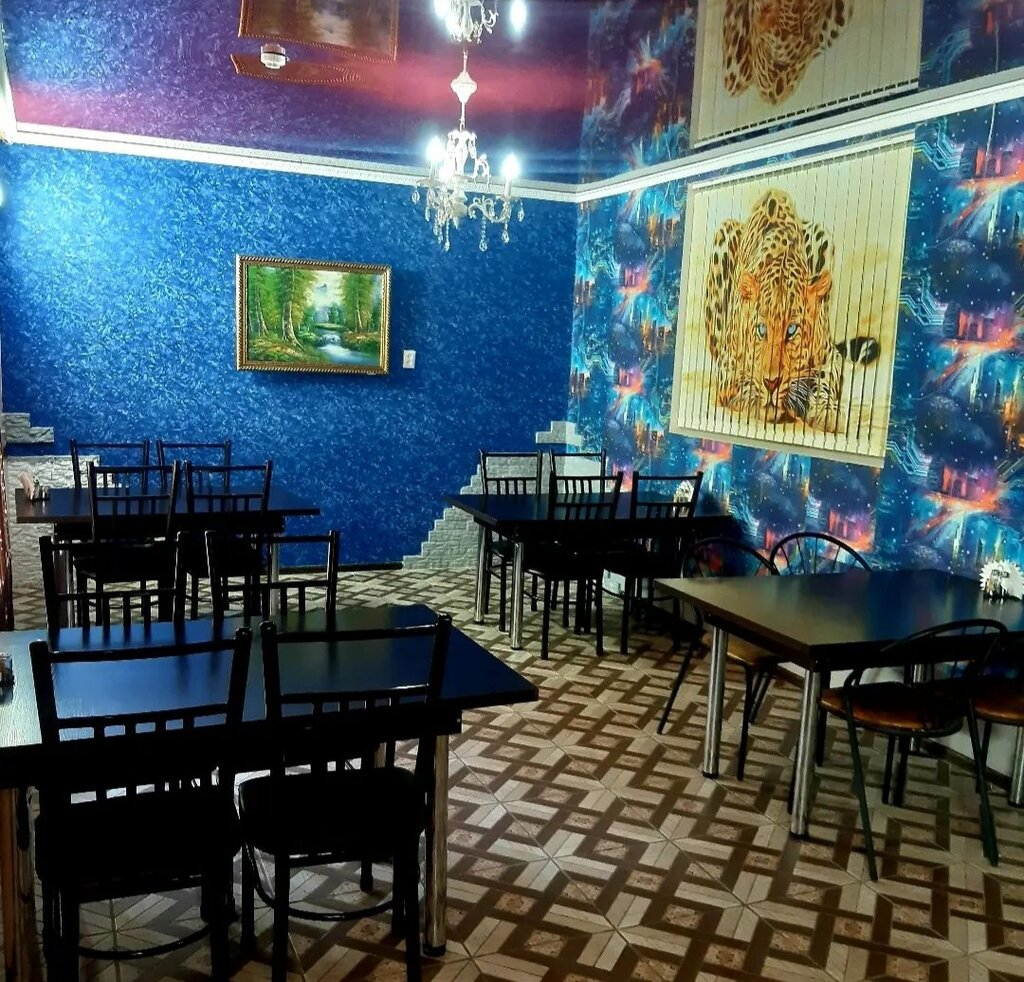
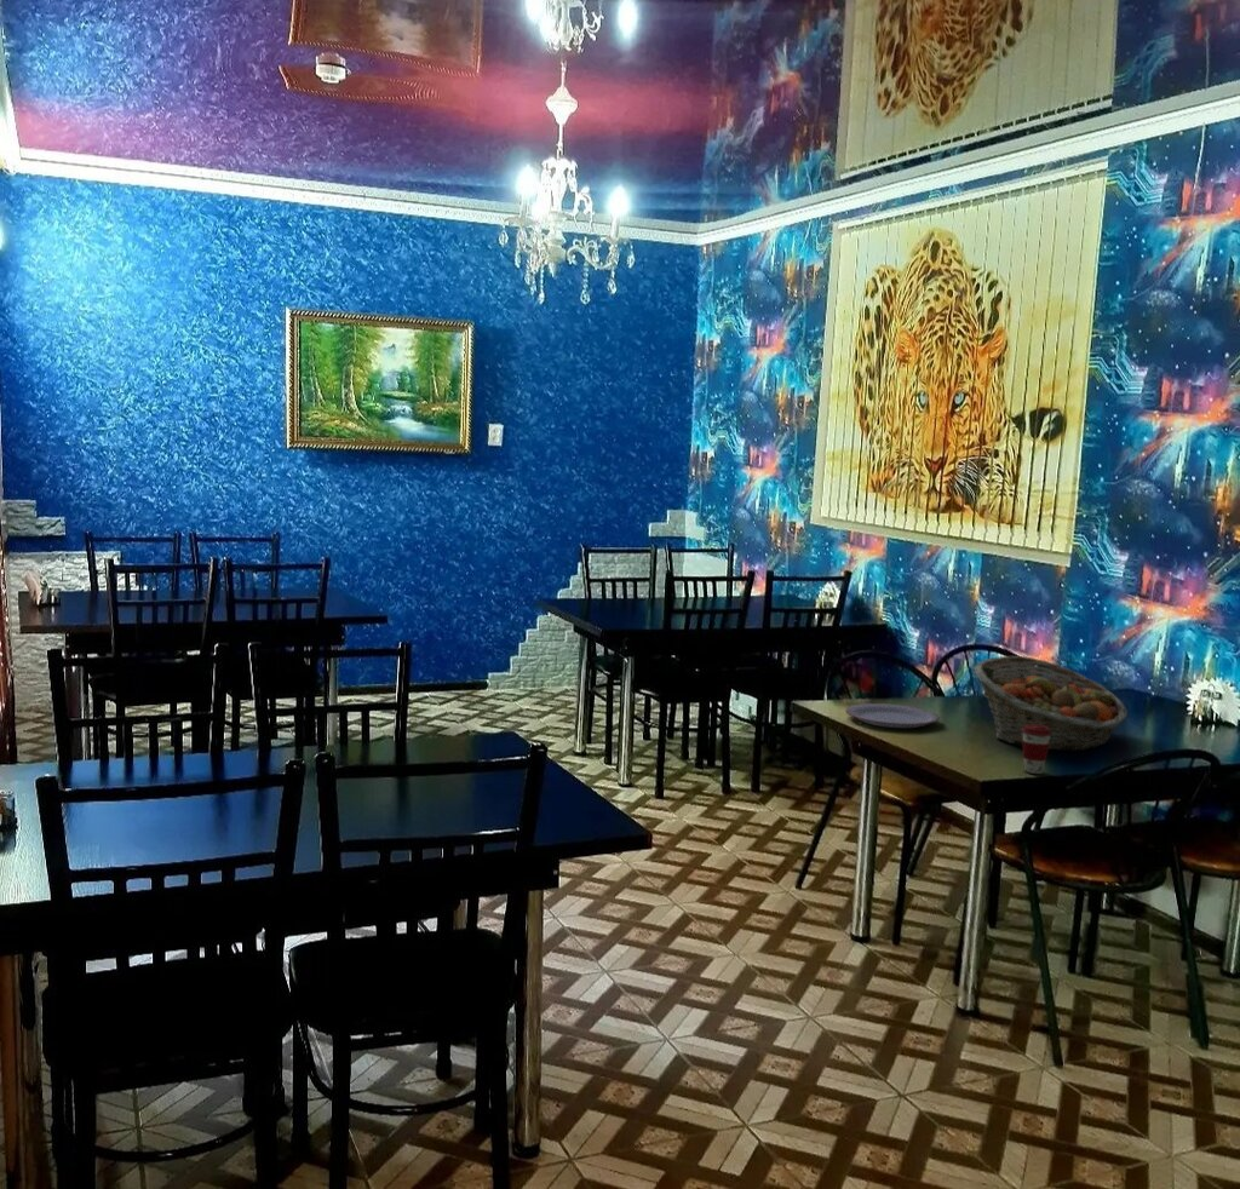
+ fruit basket [974,655,1129,752]
+ coffee cup [1022,724,1052,775]
+ plate [845,702,941,729]
